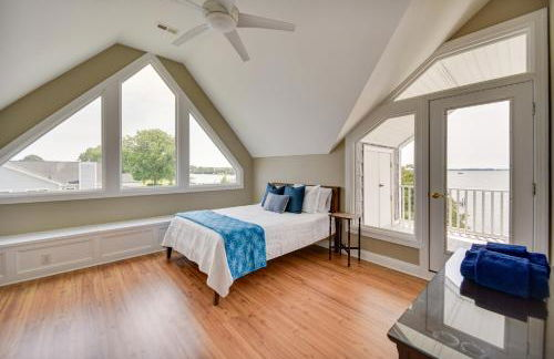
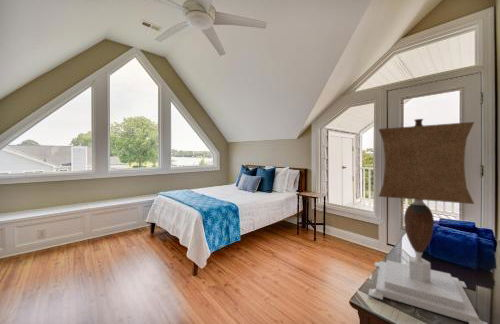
+ table lamp [367,118,489,324]
